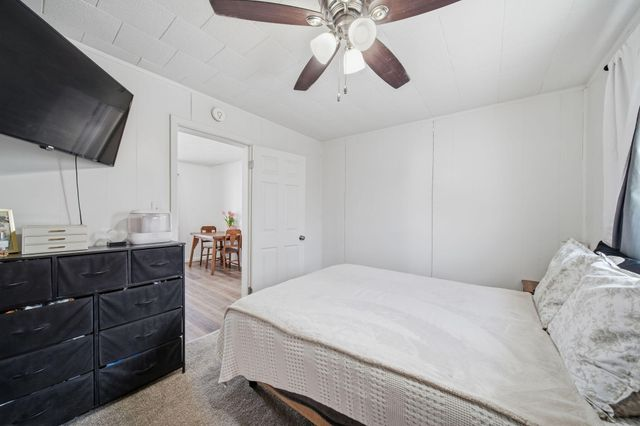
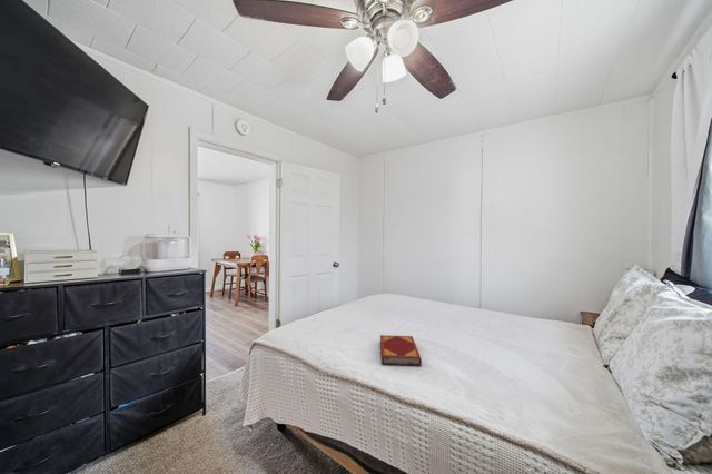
+ hardback book [379,334,423,367]
